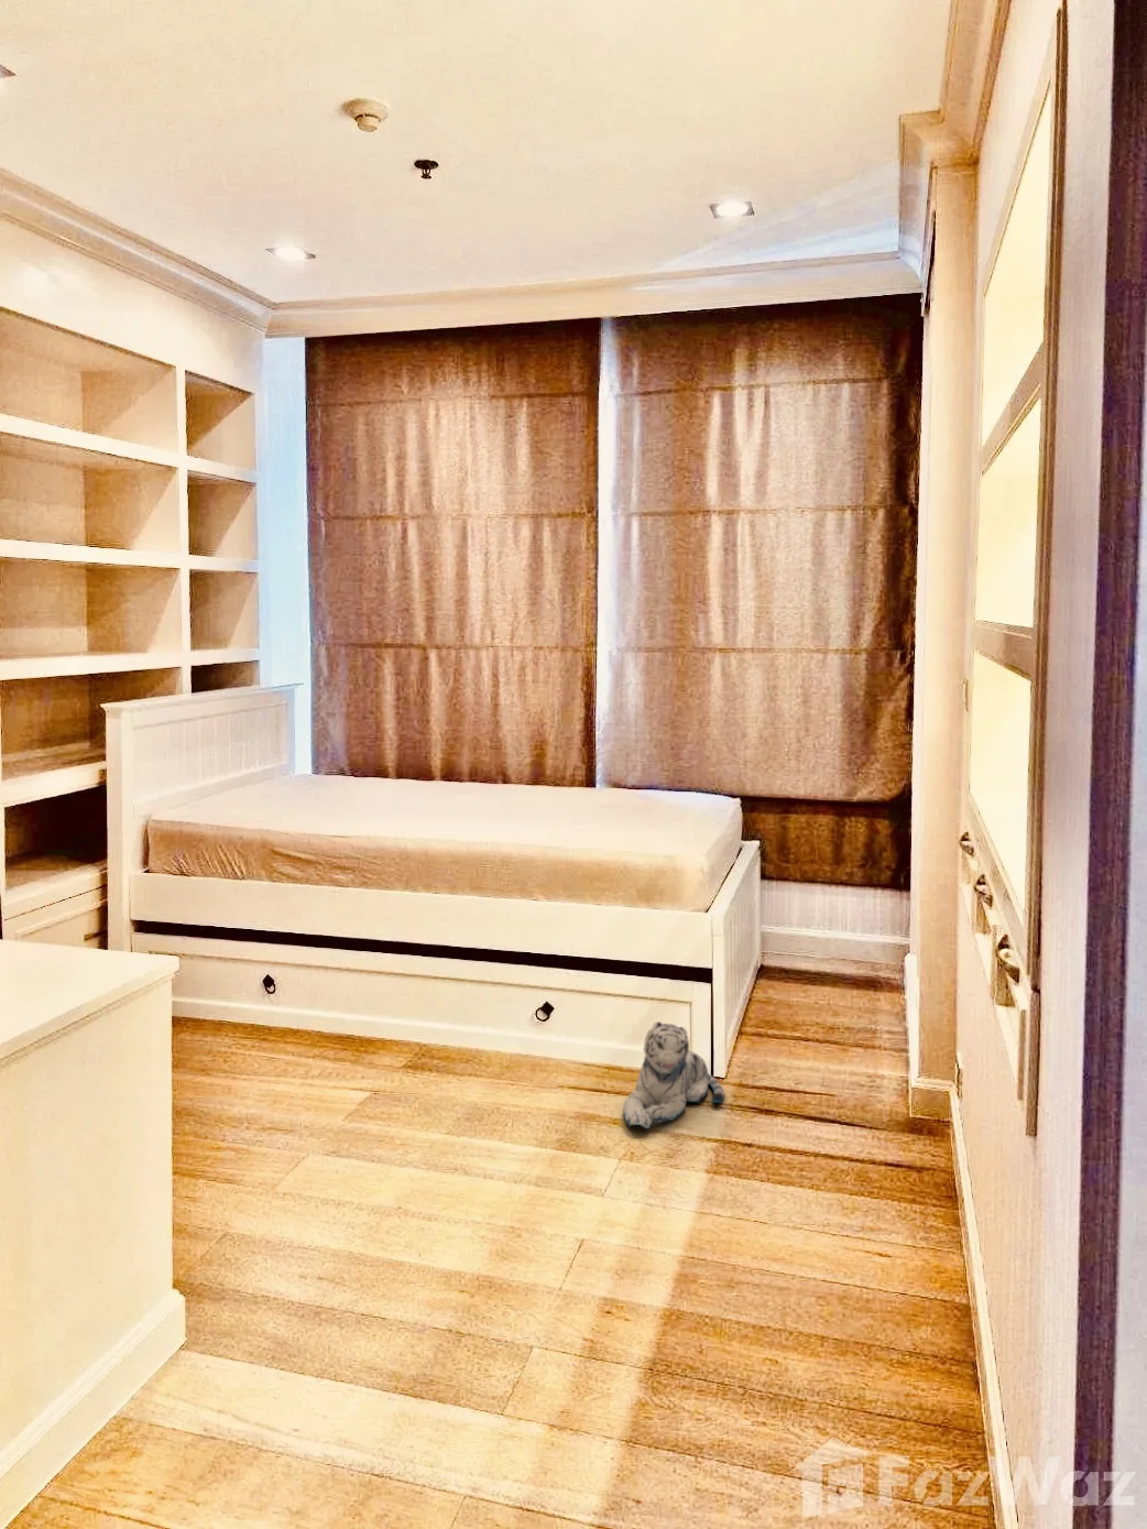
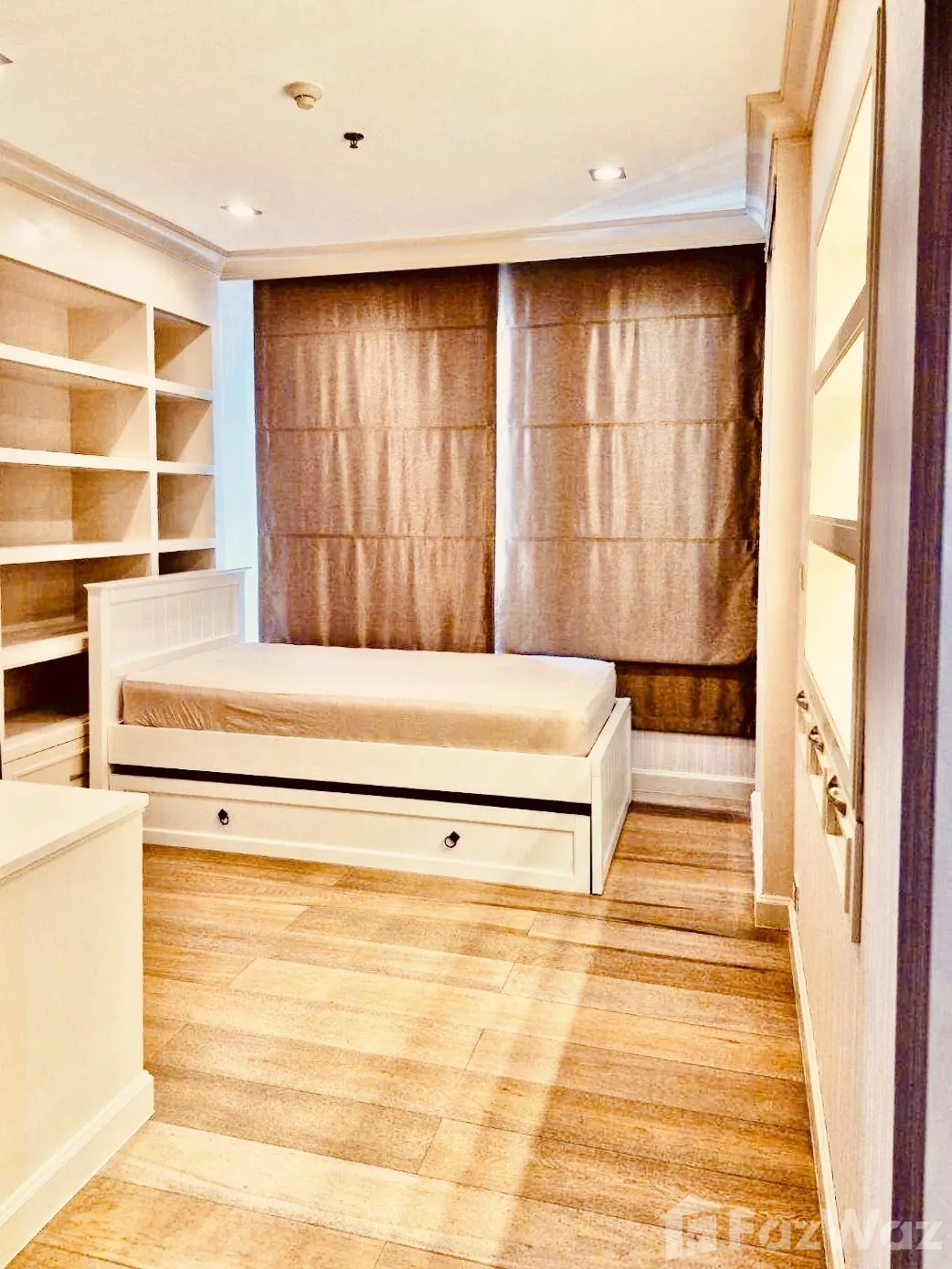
- plush toy [622,1021,725,1130]
